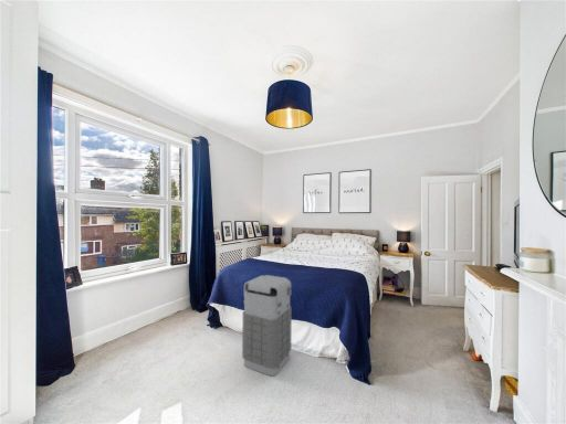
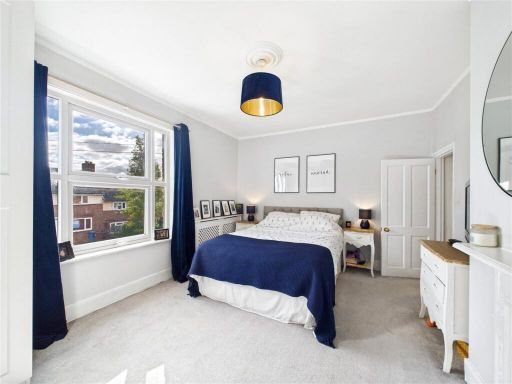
- grenade [241,274,293,378]
